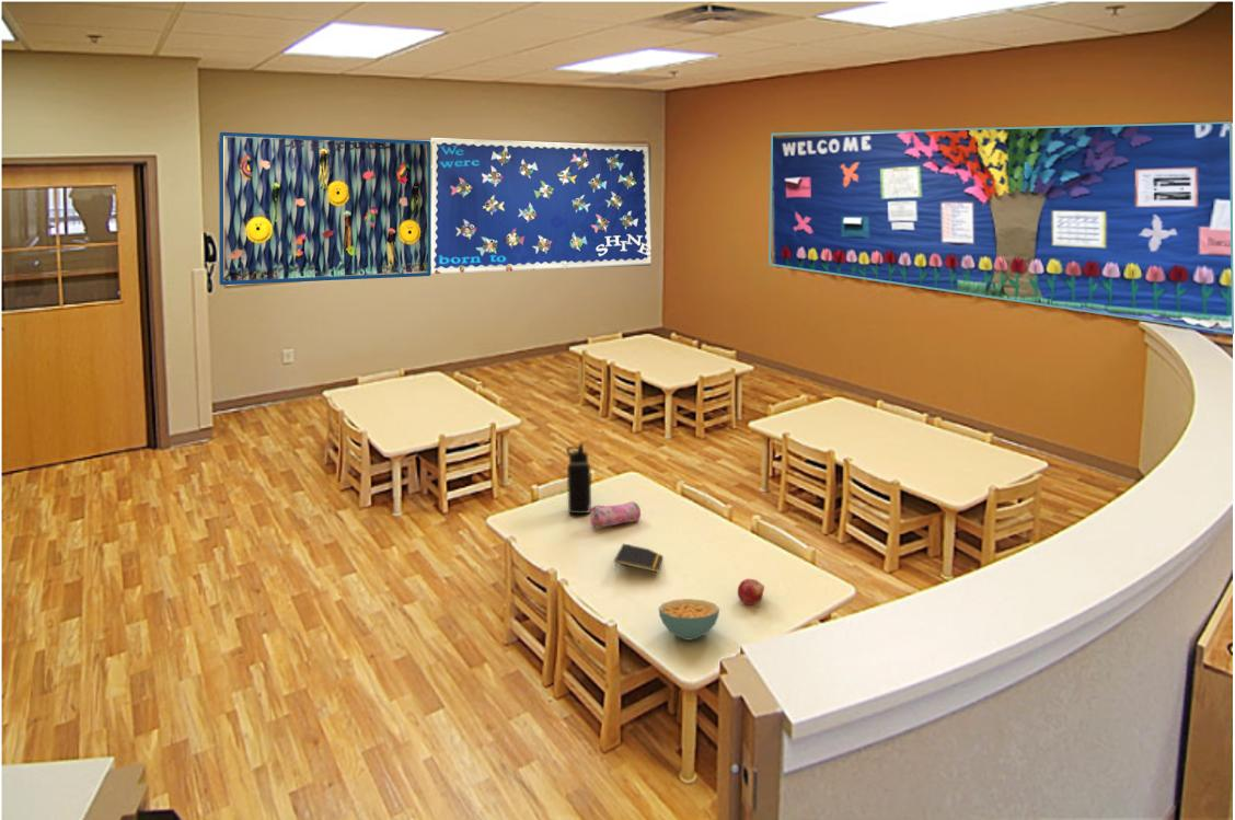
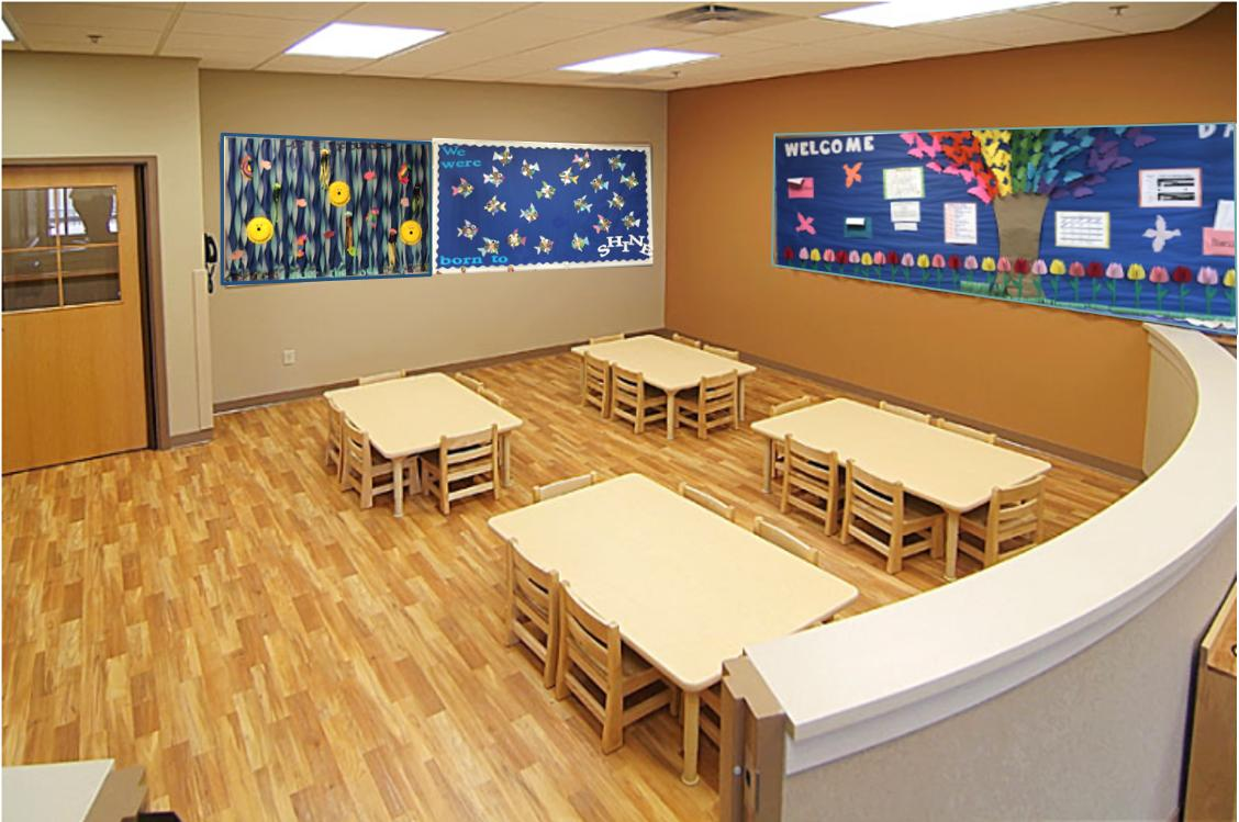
- cereal bowl [658,598,720,642]
- notepad [613,543,663,574]
- fruit [737,578,765,607]
- pencil case [589,500,642,528]
- water bottle [565,442,592,515]
